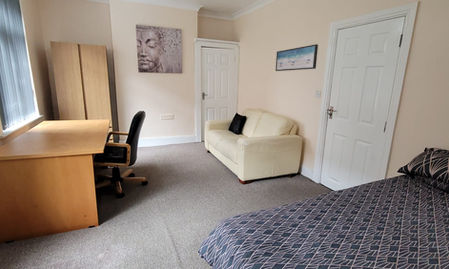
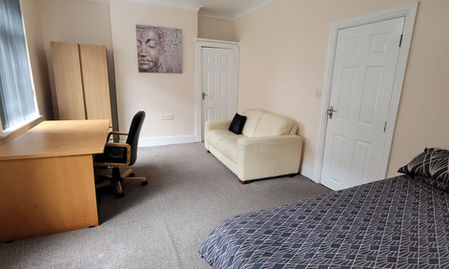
- wall art [275,43,319,72]
